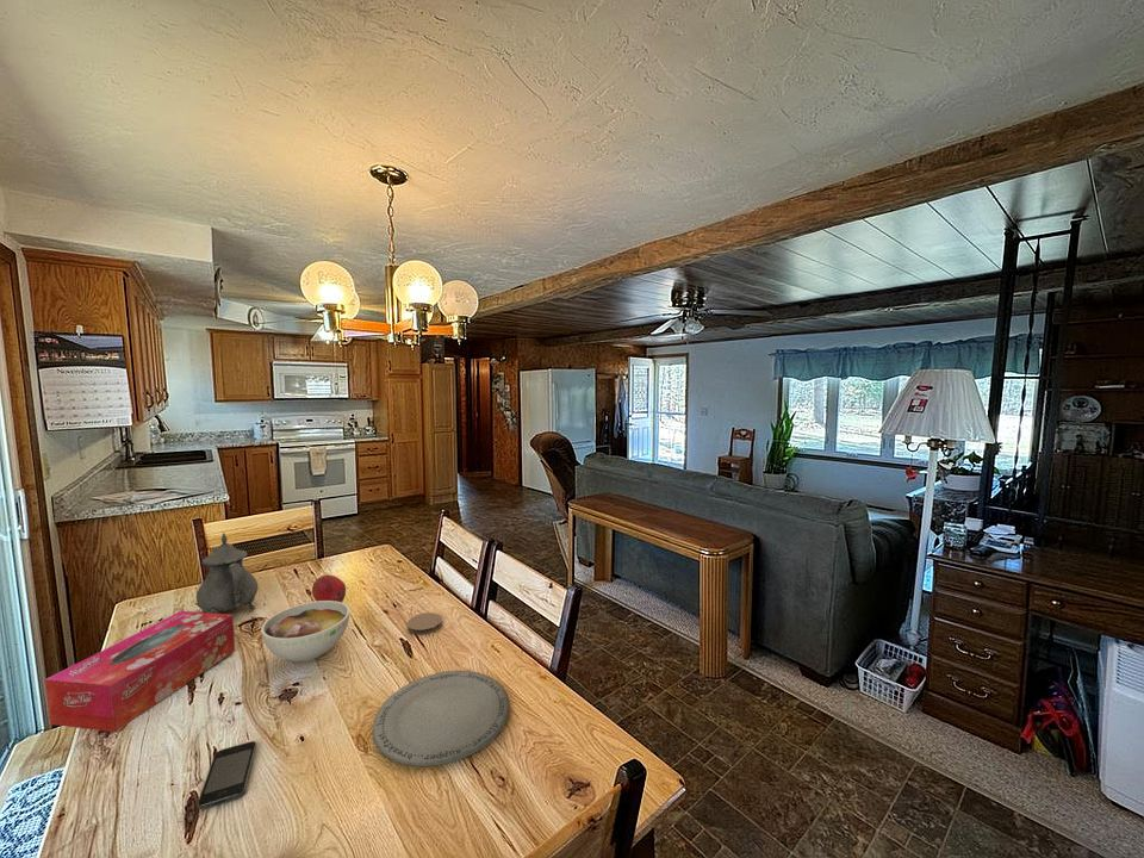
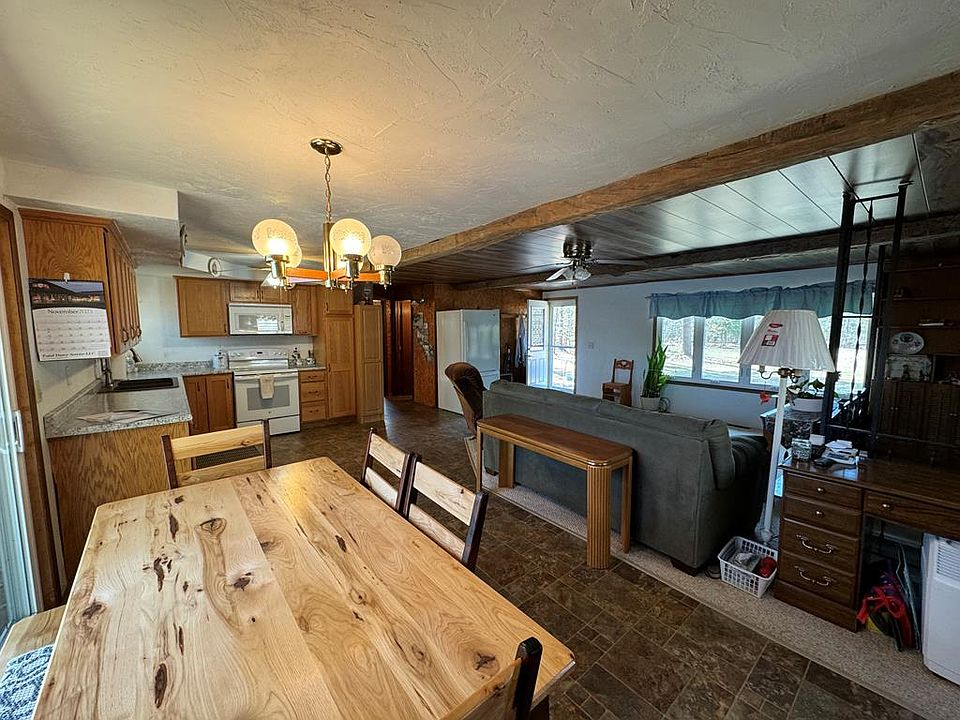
- tissue box [44,610,236,733]
- fruit [311,573,347,603]
- teapot [195,531,259,614]
- smartphone [197,740,257,810]
- coaster [406,611,443,635]
- plate [372,670,510,767]
- bowl [260,601,350,663]
